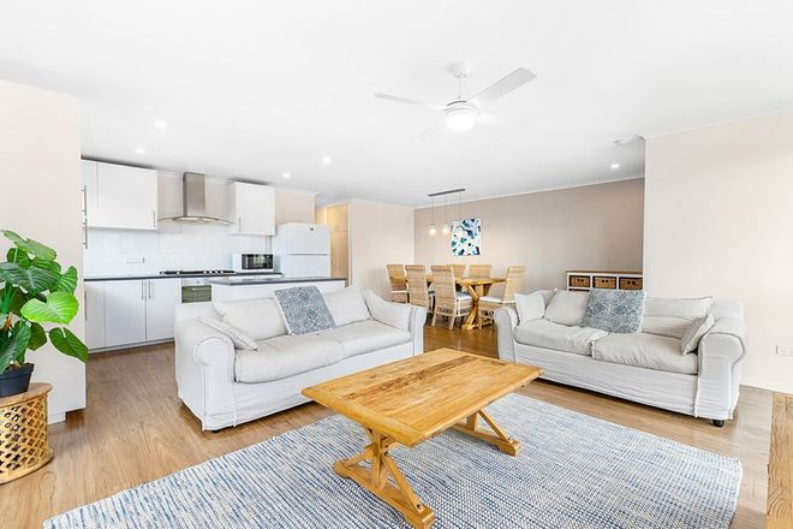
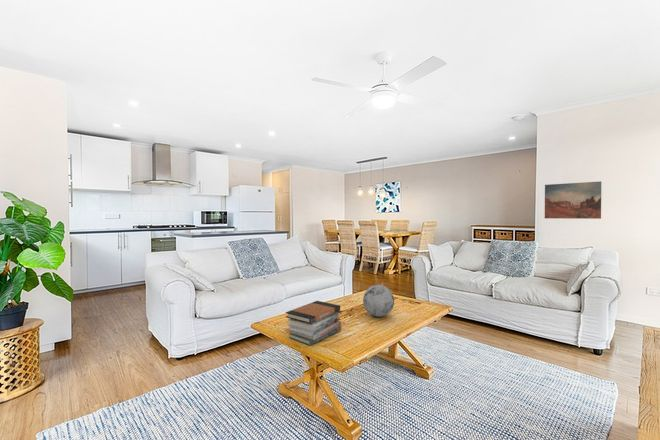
+ wall art [544,180,602,220]
+ book stack [285,300,342,346]
+ decorative orb [362,284,395,318]
